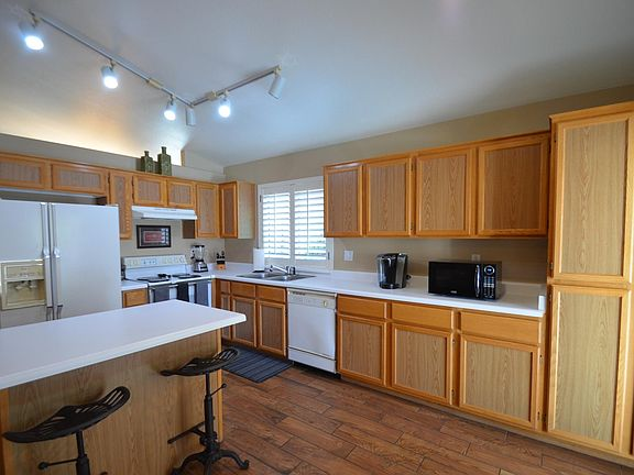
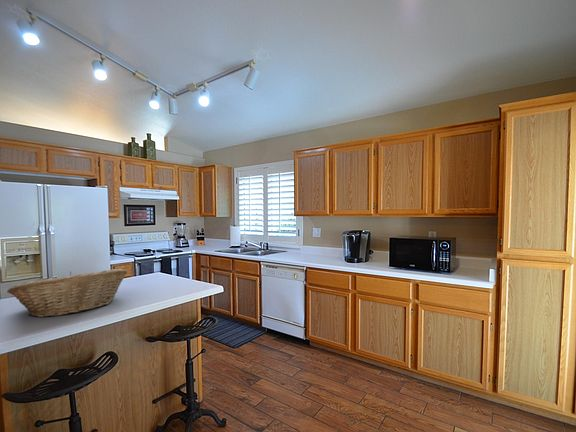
+ fruit basket [6,268,128,318]
